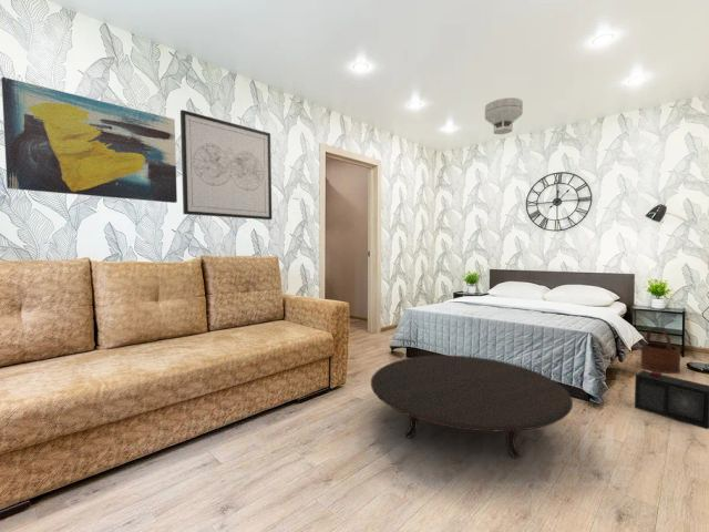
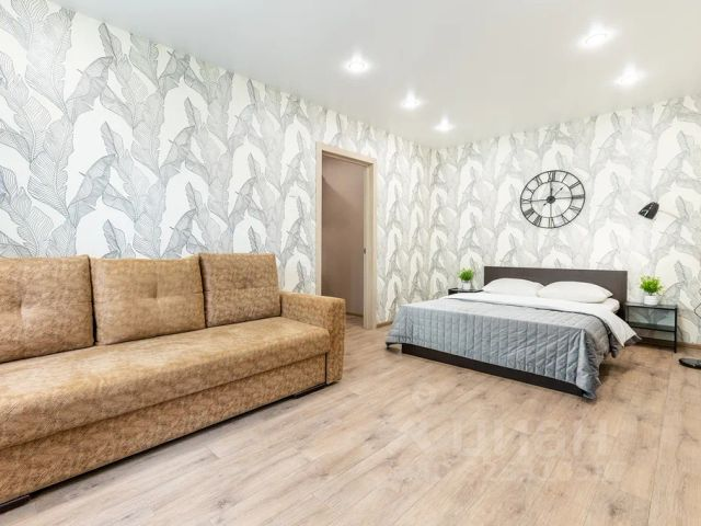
- wooden bucket [639,327,681,375]
- wall art [179,109,273,221]
- table [370,355,574,459]
- smoke detector [484,96,524,135]
- wall art [0,76,178,204]
- speaker [634,370,709,430]
